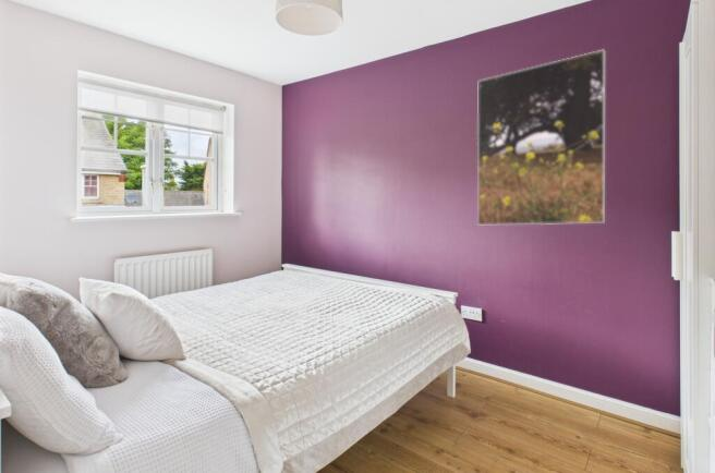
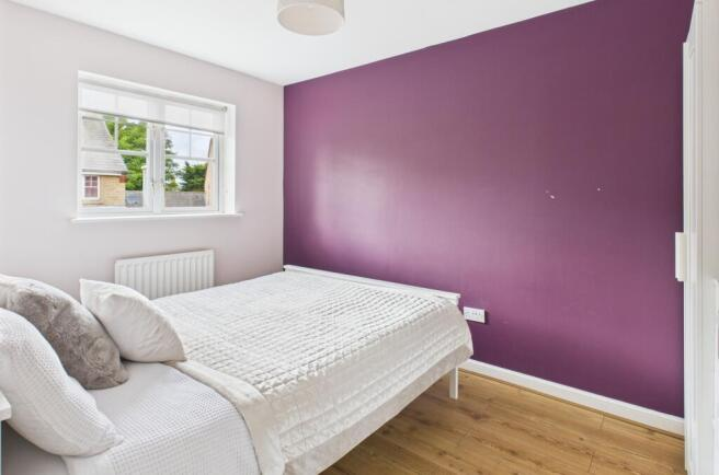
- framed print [476,48,606,226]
